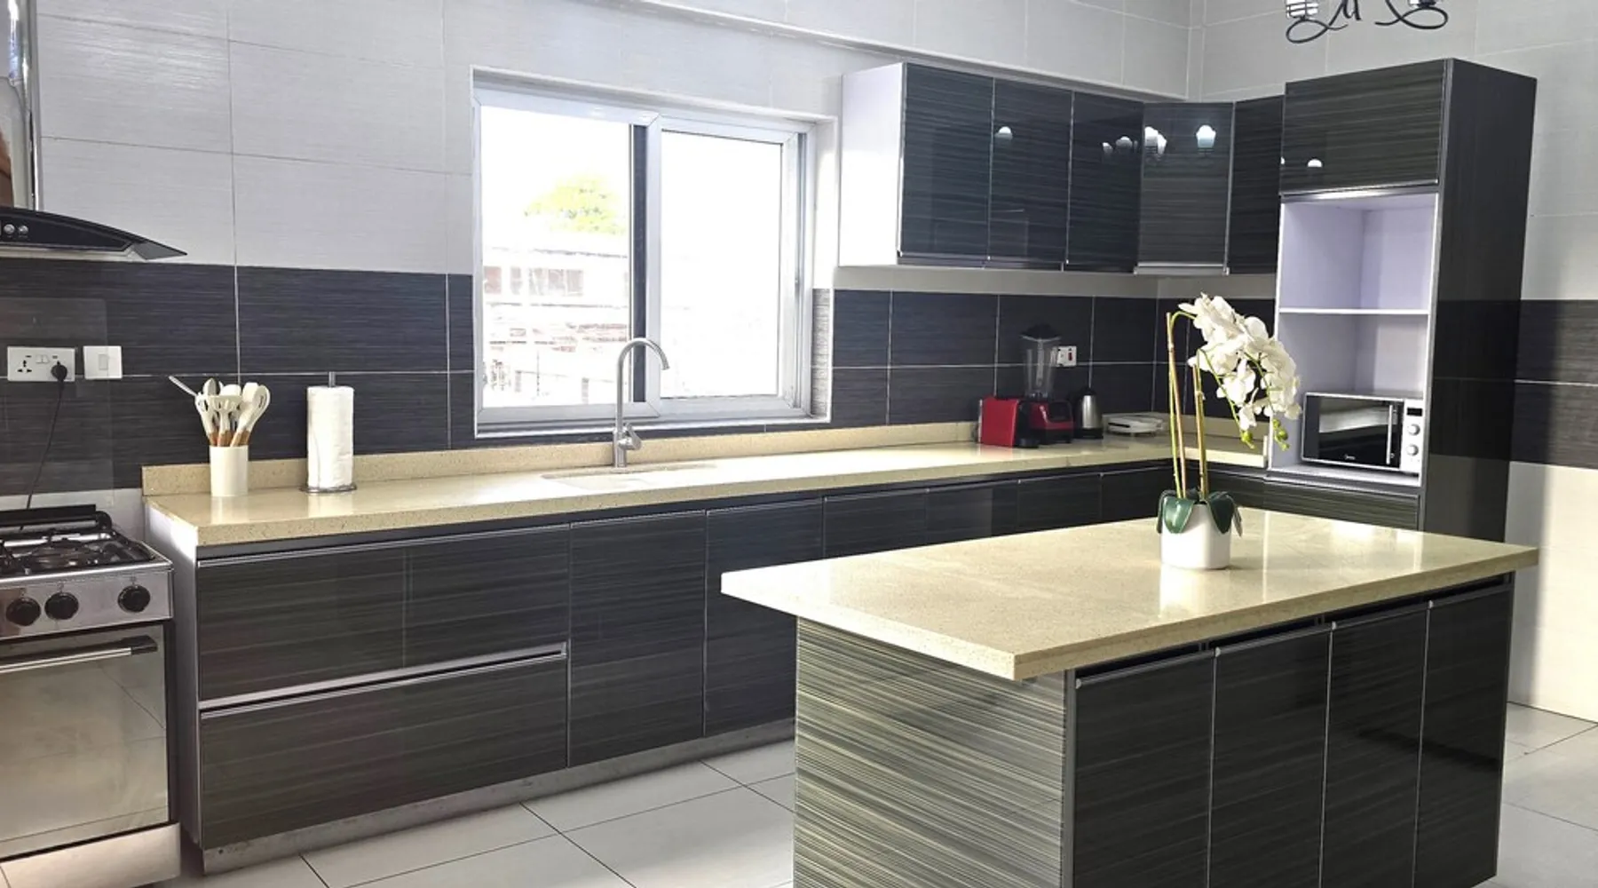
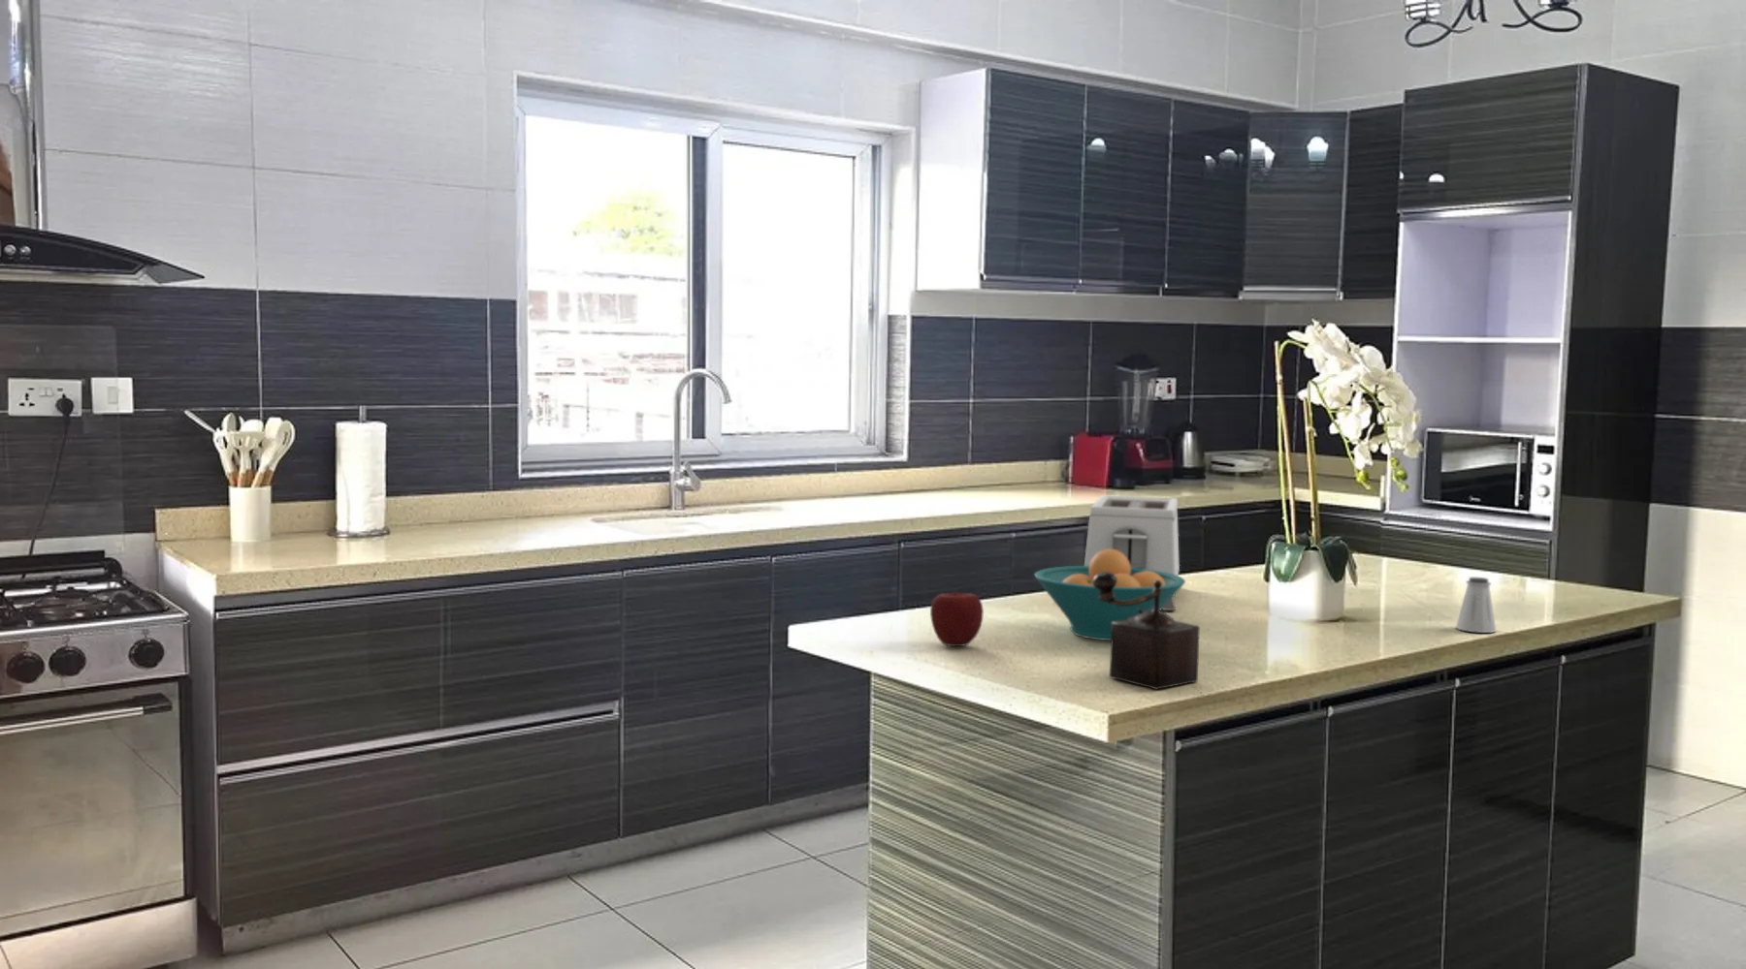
+ toaster [1083,494,1180,611]
+ saltshaker [1455,576,1496,634]
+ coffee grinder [1093,572,1201,690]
+ fruit bowl [1033,549,1186,642]
+ apple [929,591,984,647]
